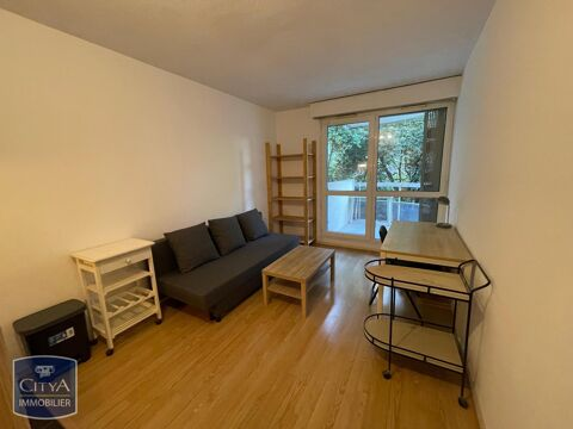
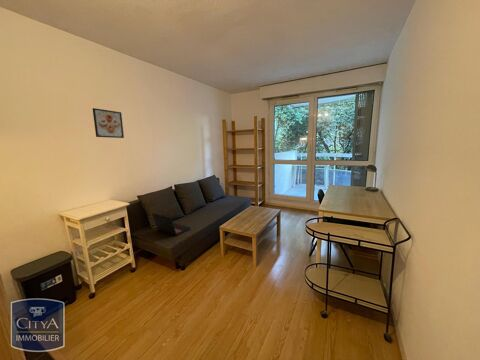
+ laptop [151,212,192,237]
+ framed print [92,107,125,139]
